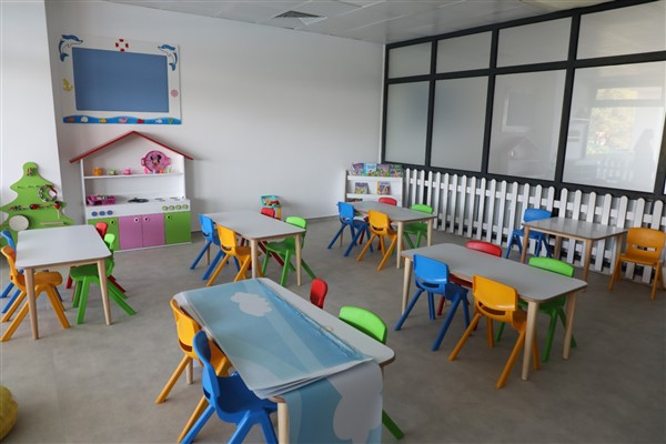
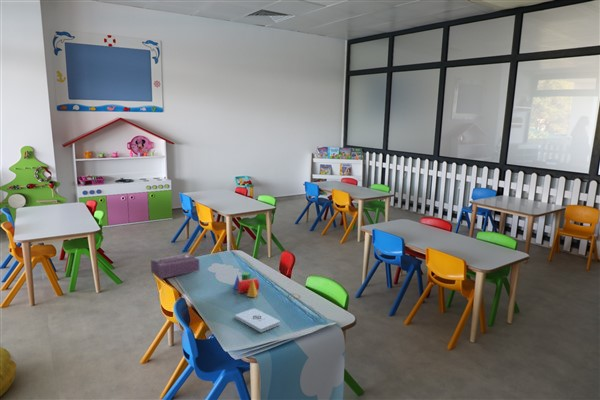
+ toy blocks [232,271,260,298]
+ tissue box [150,252,200,280]
+ notepad [234,308,281,333]
